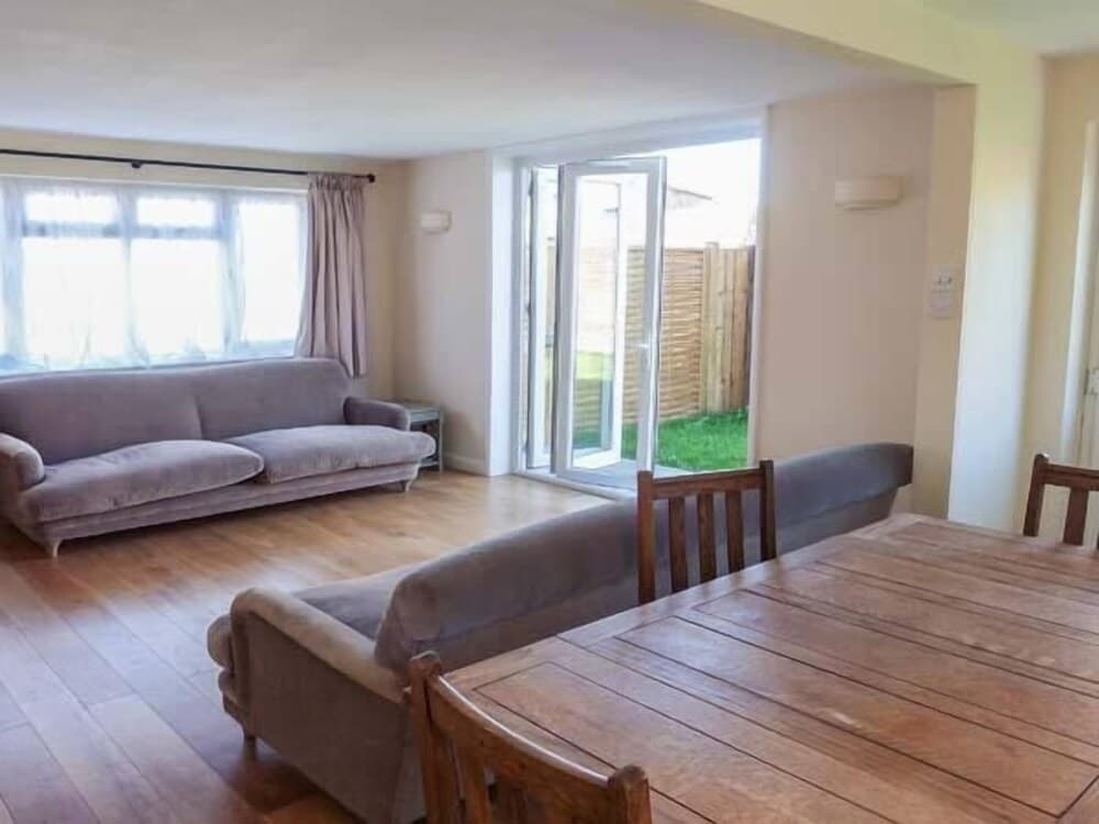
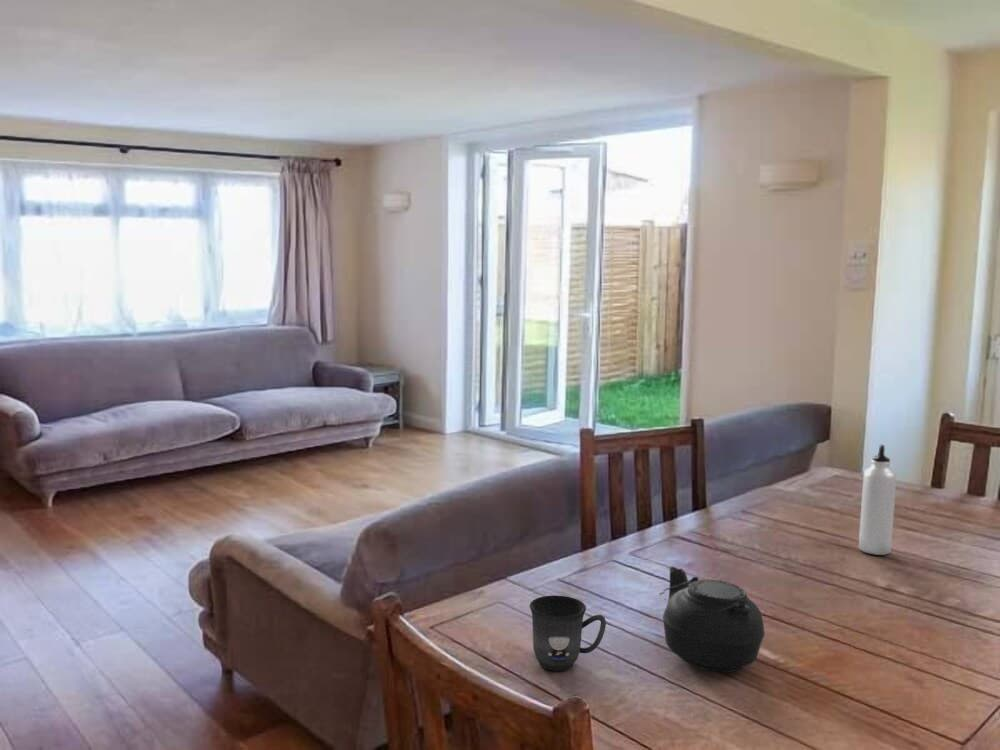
+ water bottle [858,444,897,556]
+ mug [529,594,607,672]
+ teapot [658,566,766,673]
